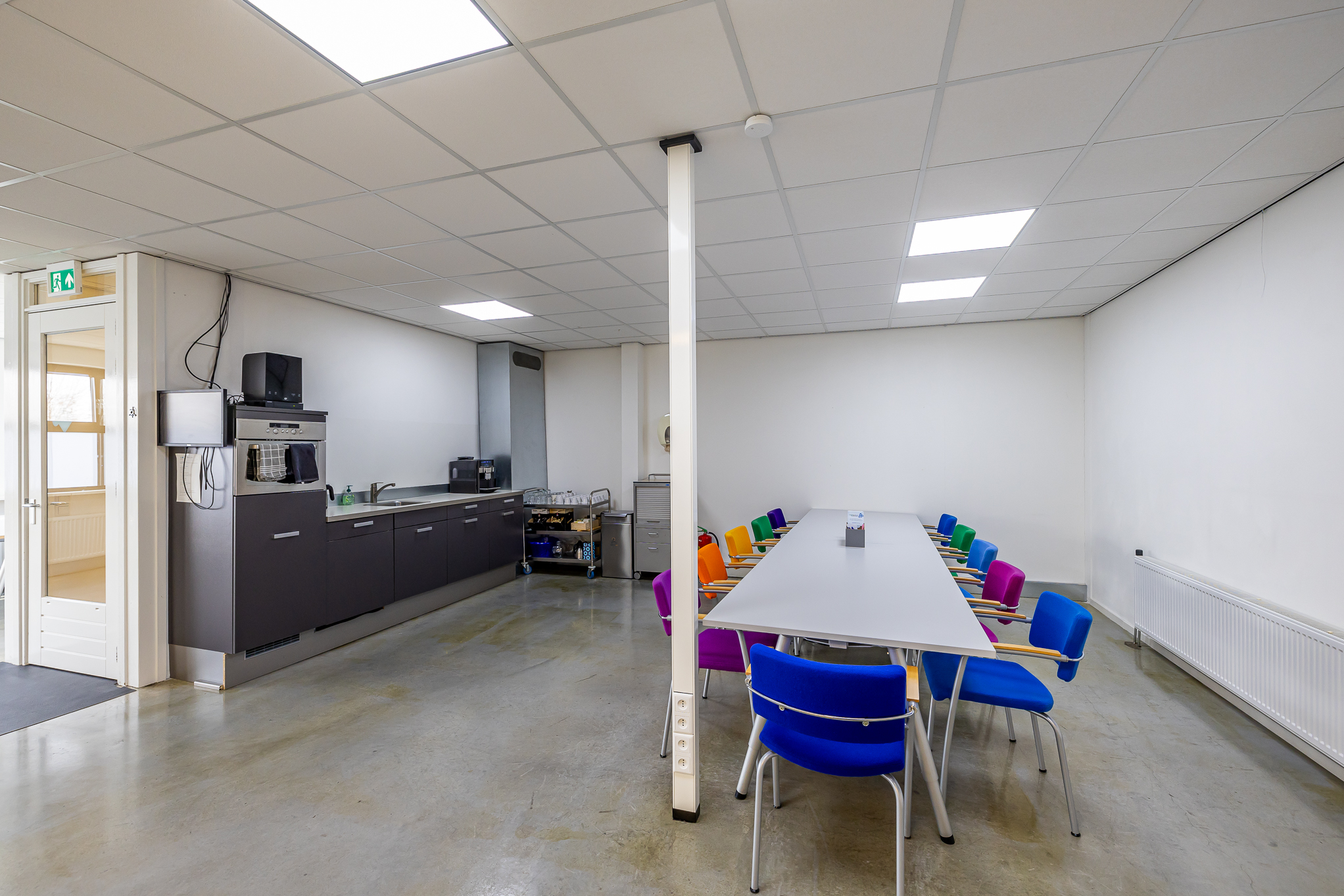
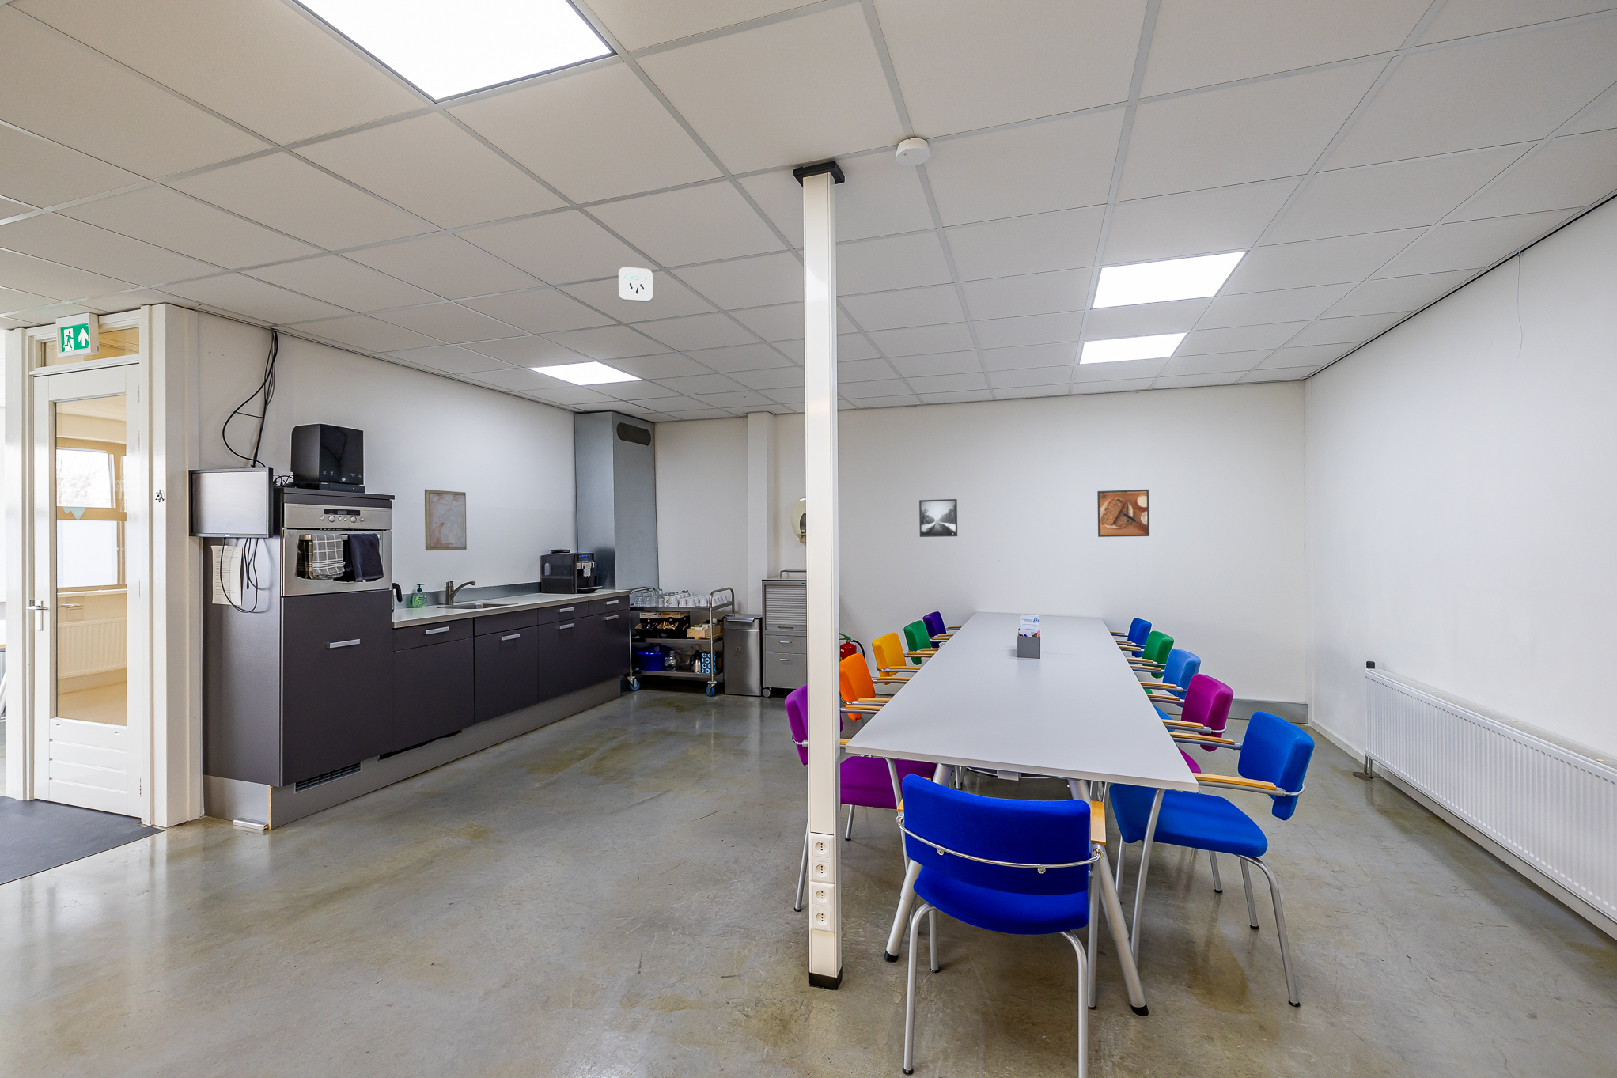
+ wall art [424,488,468,551]
+ smoke detector [618,267,654,303]
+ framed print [1096,488,1150,538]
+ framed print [918,498,958,538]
